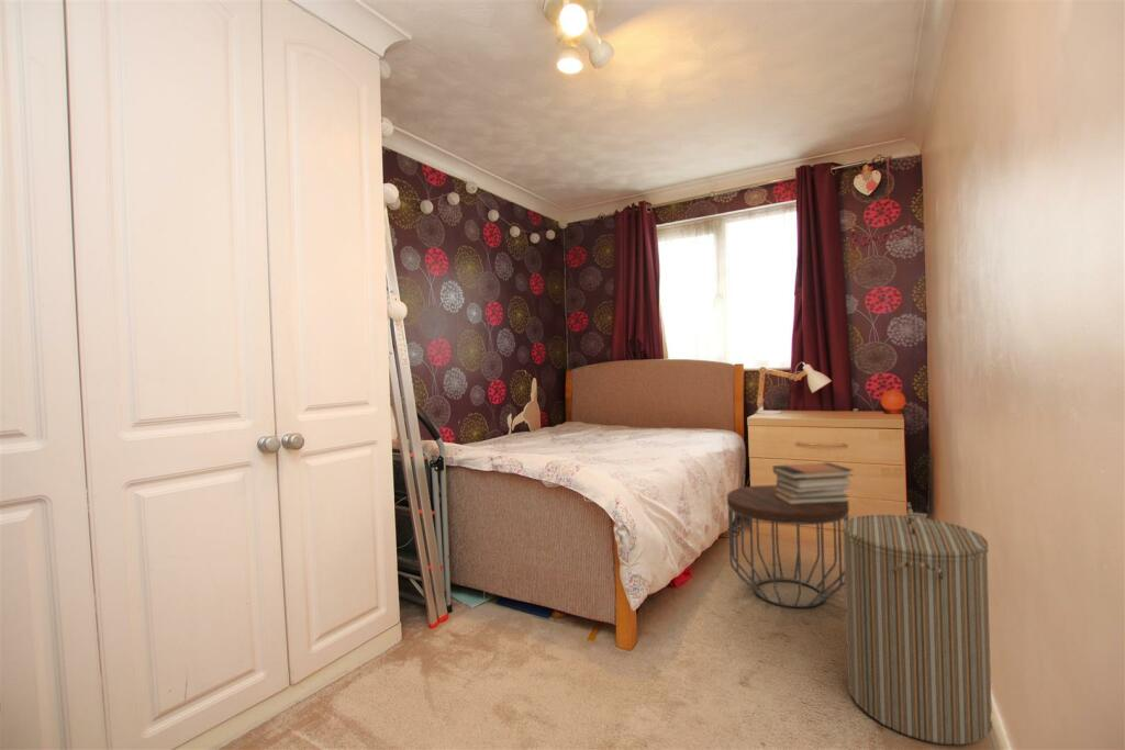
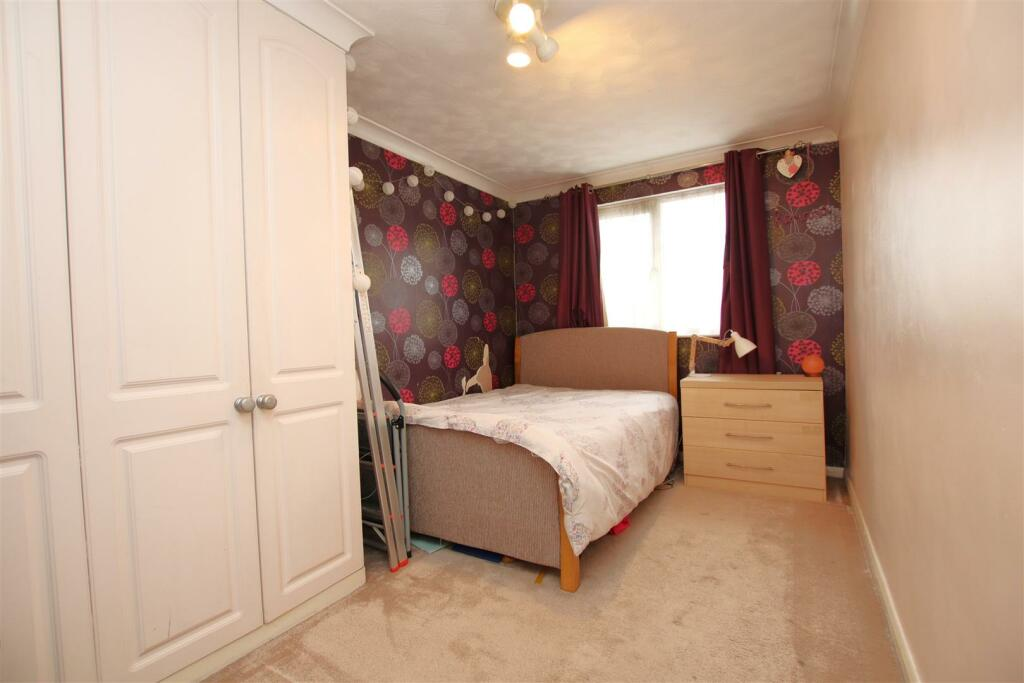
- side table [726,484,850,608]
- book stack [772,461,855,504]
- laundry hamper [840,501,993,747]
